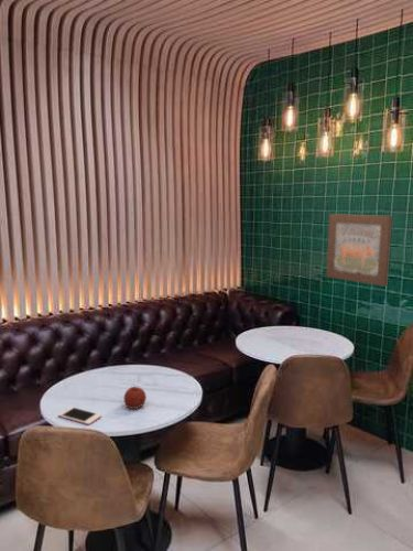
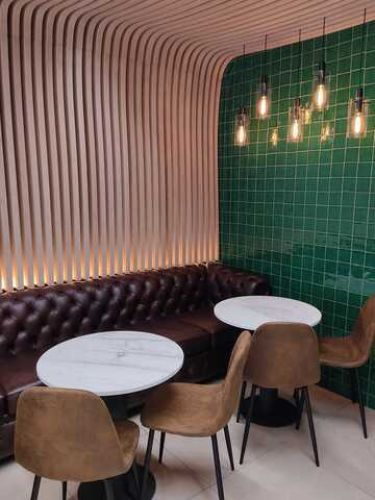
- fruit [122,385,148,410]
- wall art [325,213,393,288]
- cell phone [57,406,102,426]
